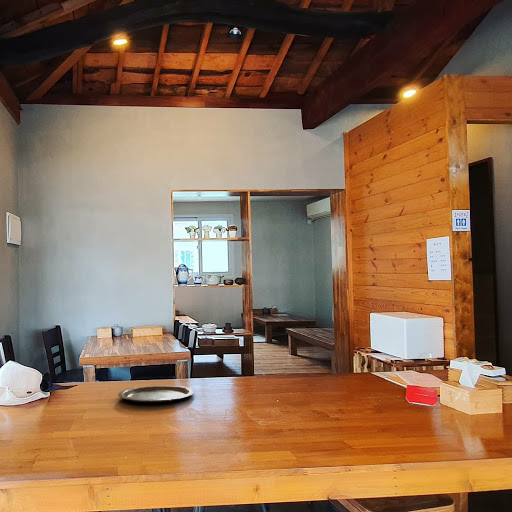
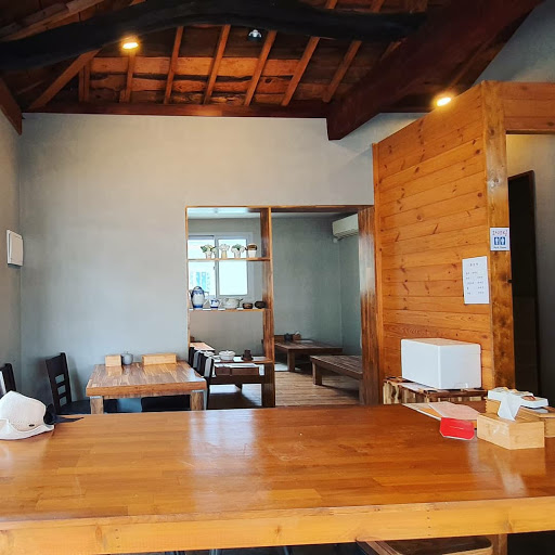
- plate [117,385,195,403]
